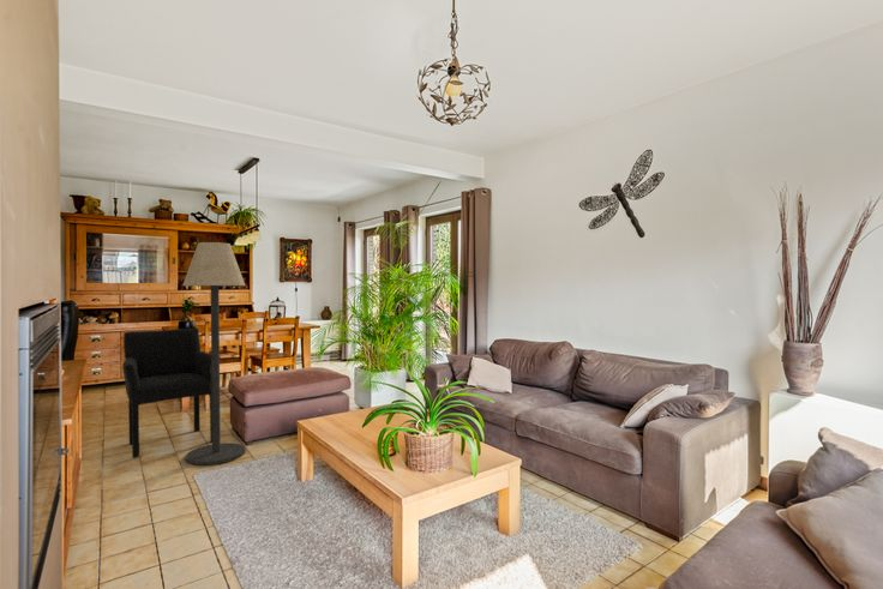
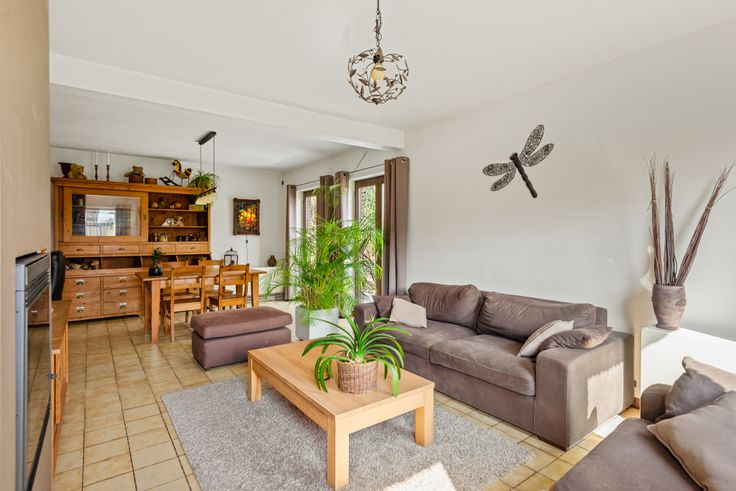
- armchair [121,327,222,458]
- floor lamp [181,241,247,465]
